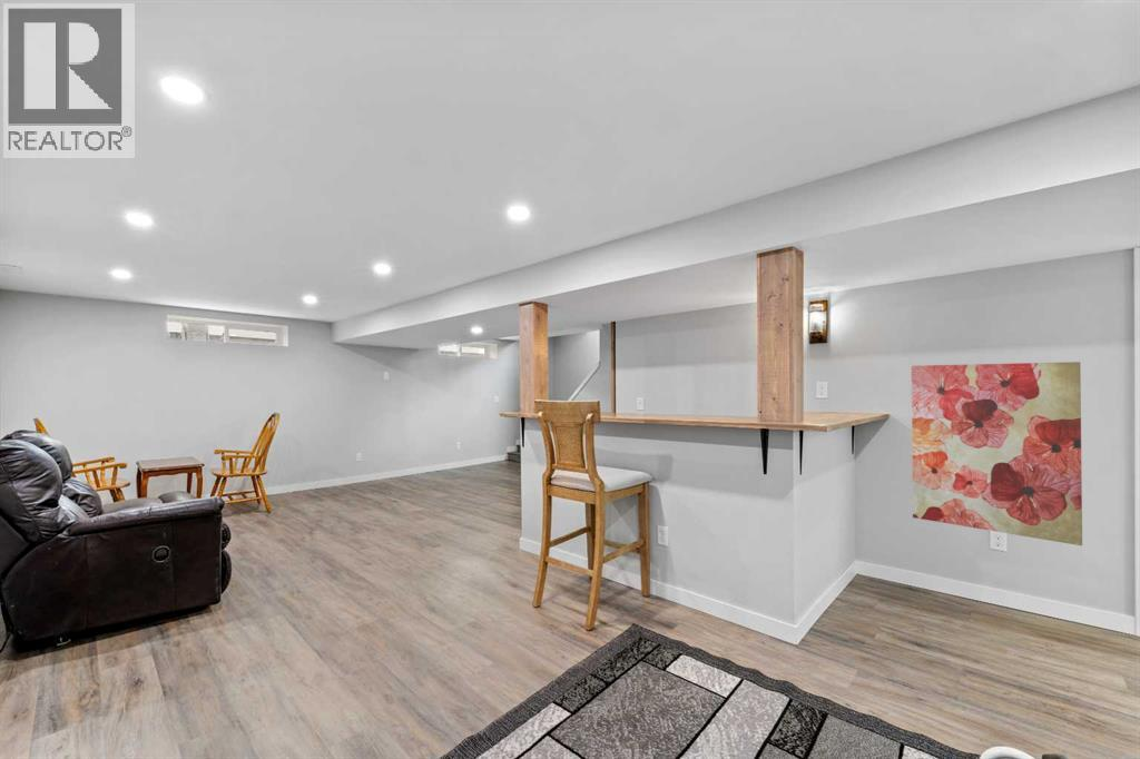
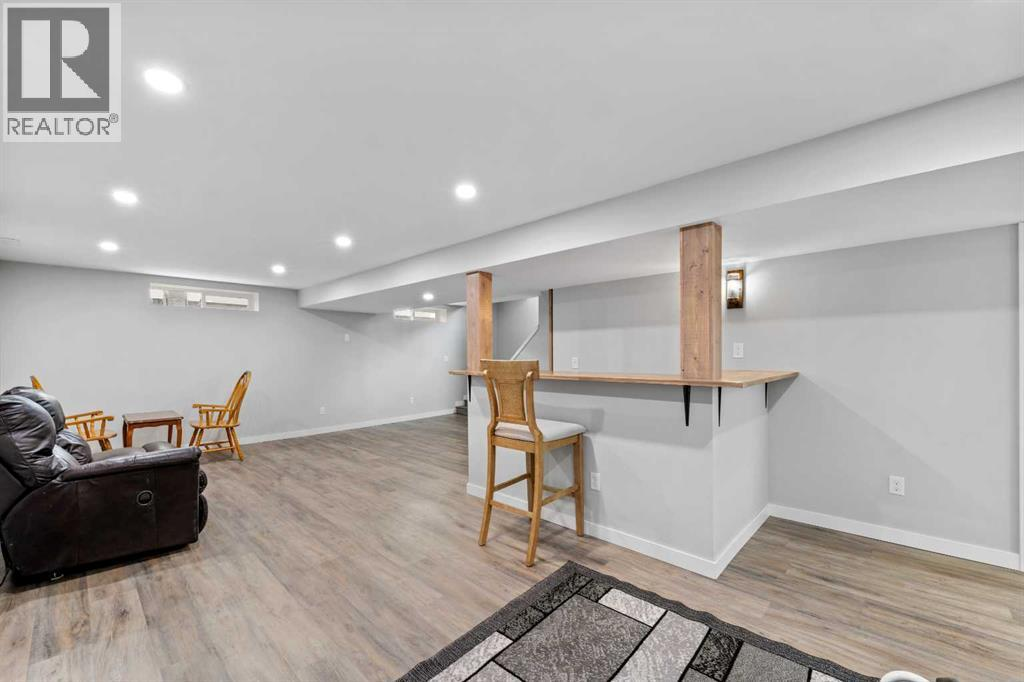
- wall art [911,361,1083,546]
